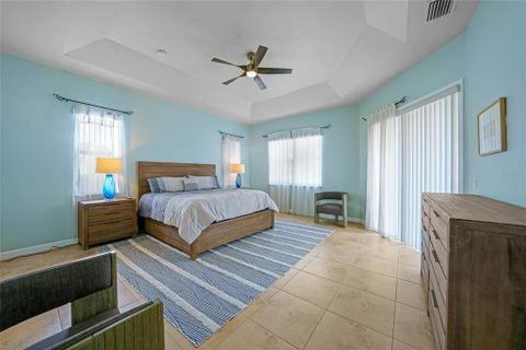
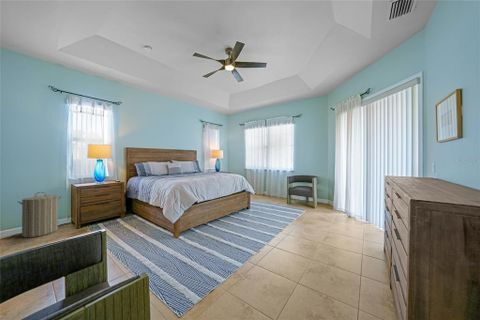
+ laundry hamper [16,191,63,238]
